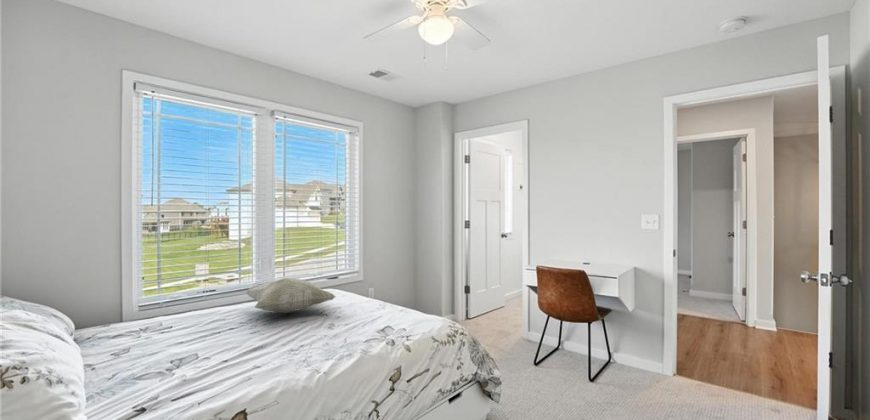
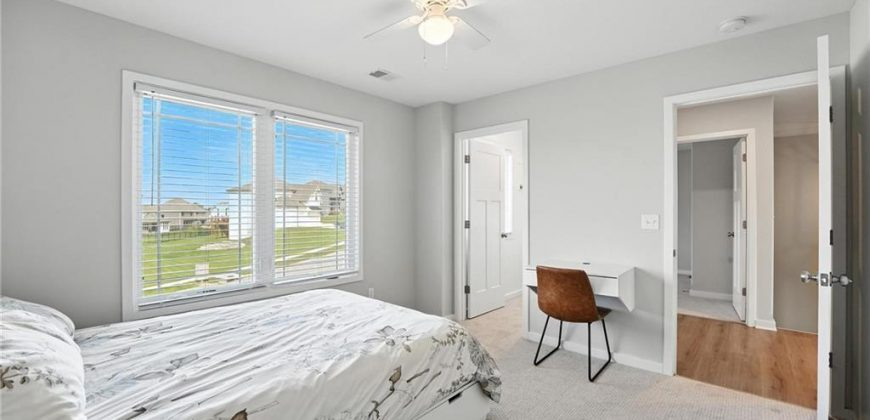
- decorative pillow [244,277,336,314]
